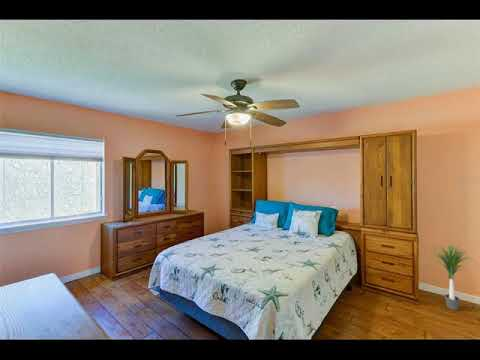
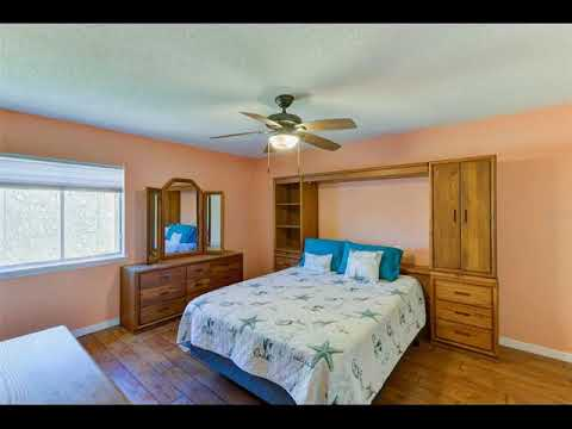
- potted plant [423,237,480,311]
